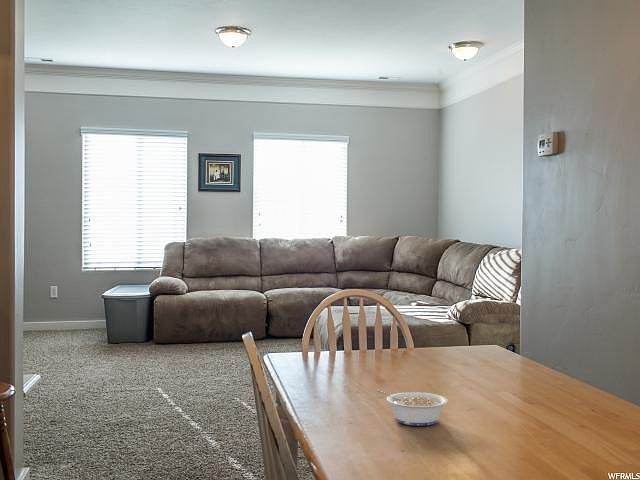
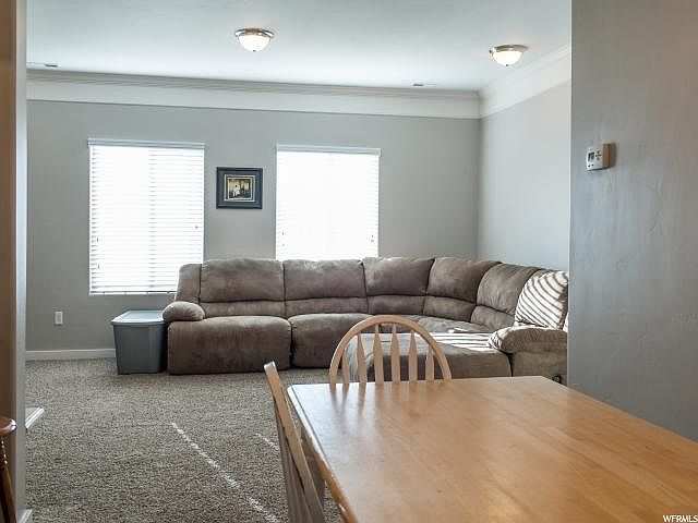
- legume [376,389,449,427]
